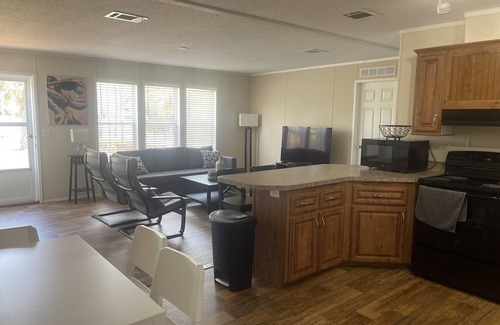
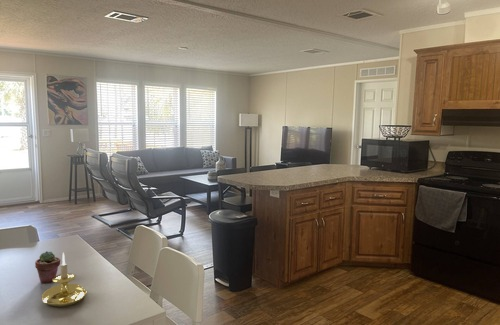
+ candle holder [41,252,88,308]
+ potted succulent [34,250,61,284]
